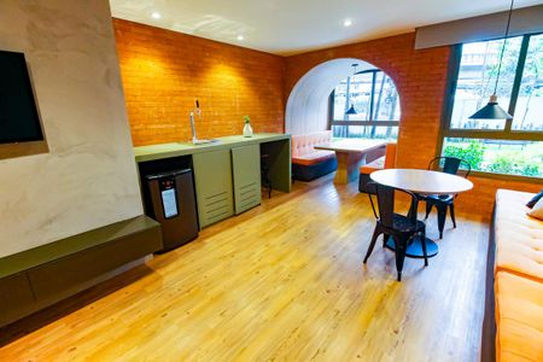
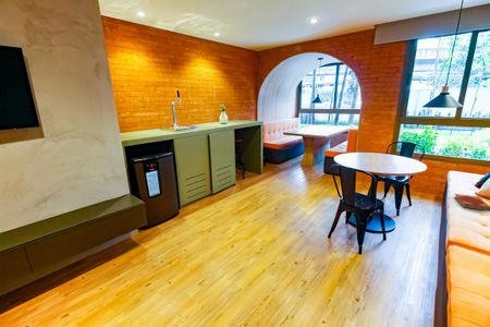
+ hardback book [453,193,490,213]
